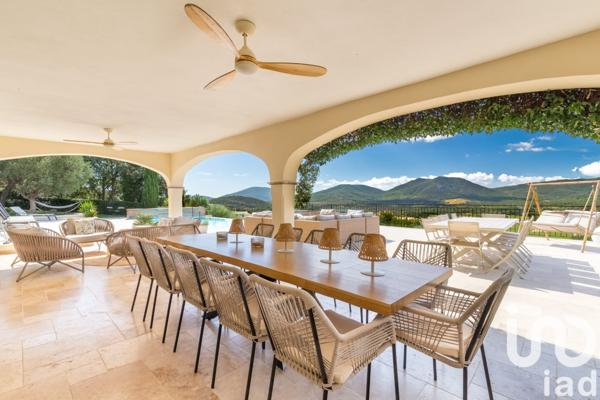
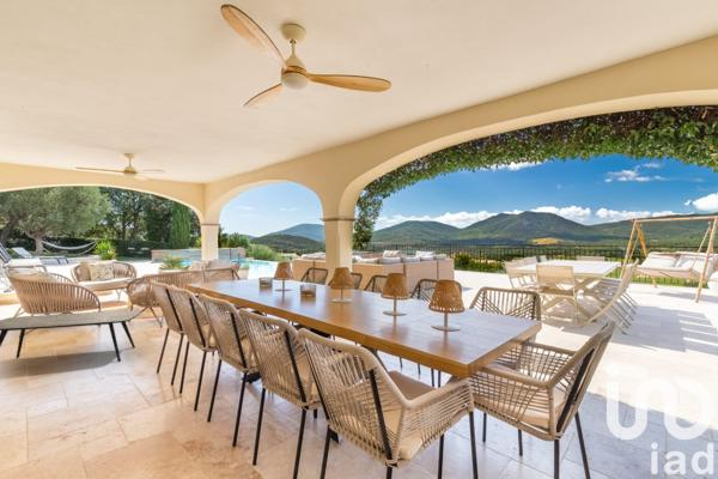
+ coffee table [0,309,144,363]
